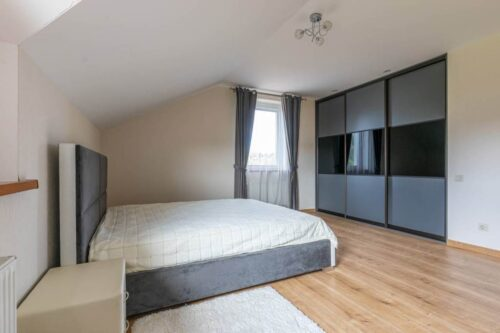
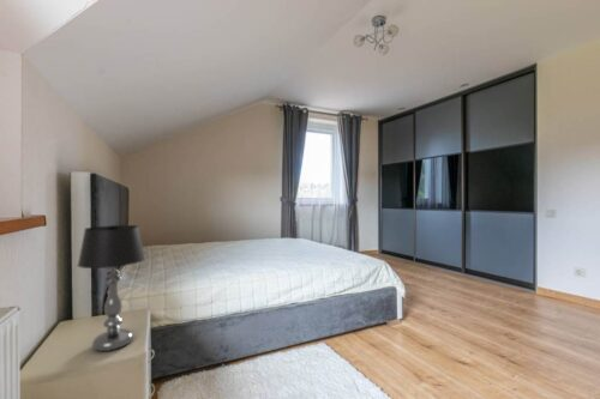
+ table lamp [77,224,146,352]
